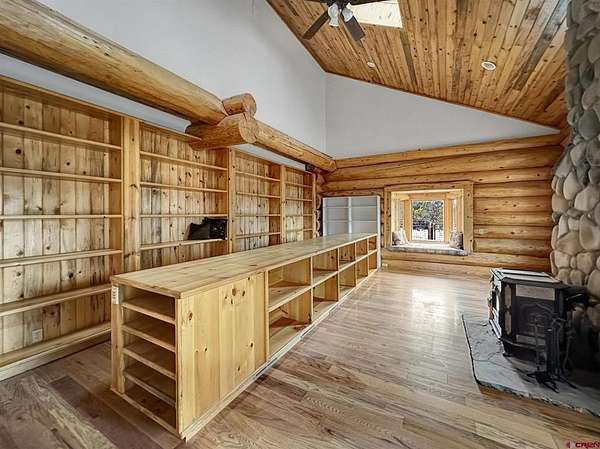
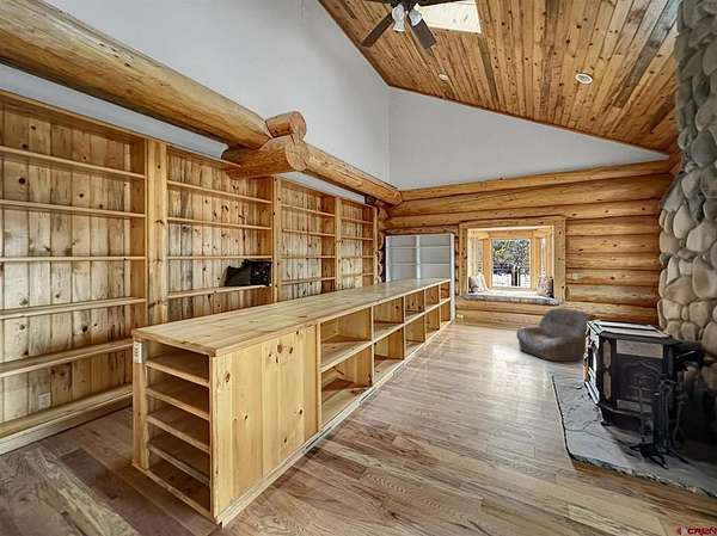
+ armchair [515,307,598,363]
